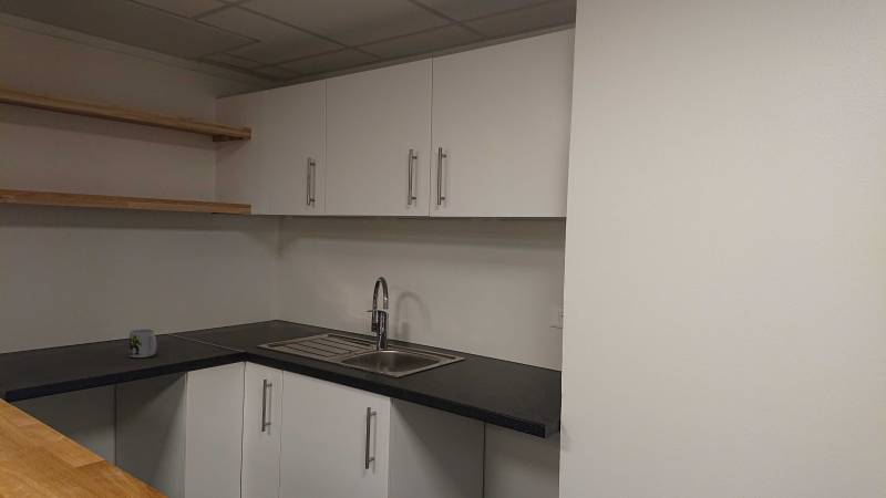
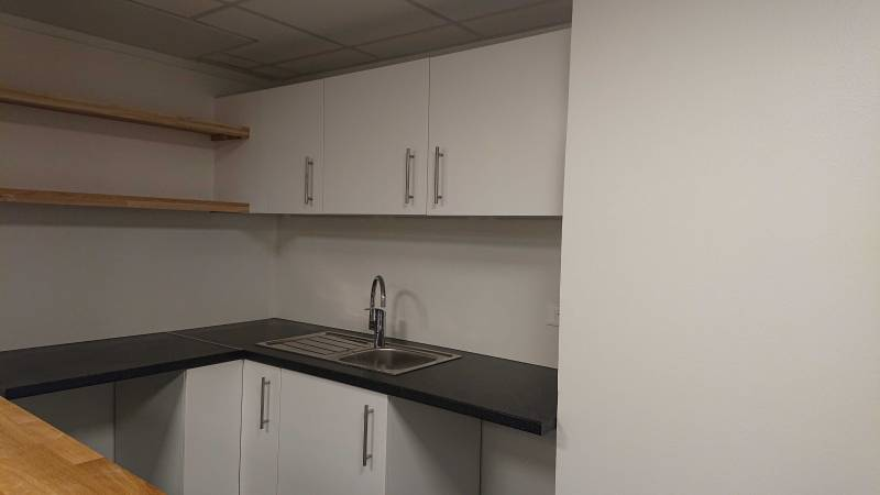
- mug [128,329,157,359]
